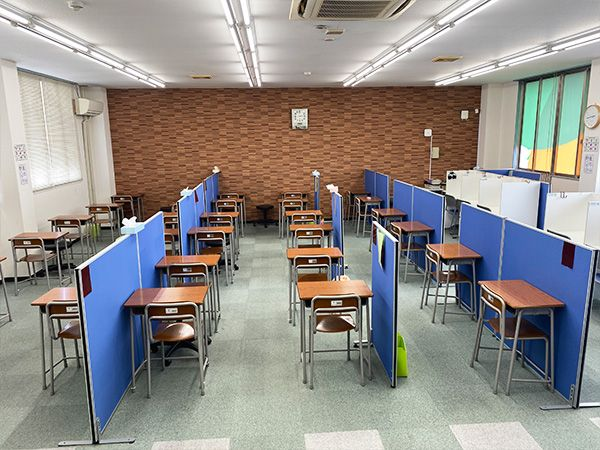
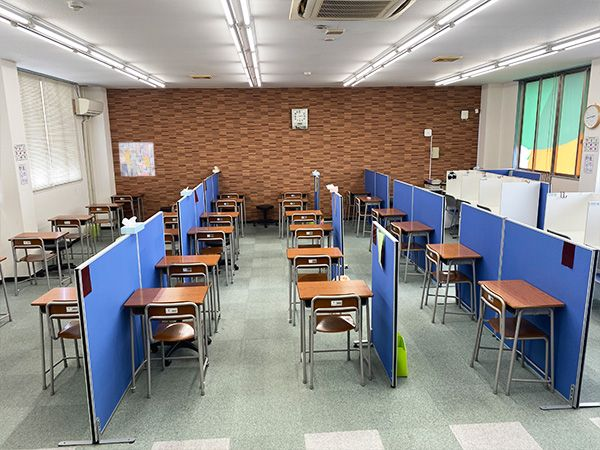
+ wall art [118,141,156,177]
